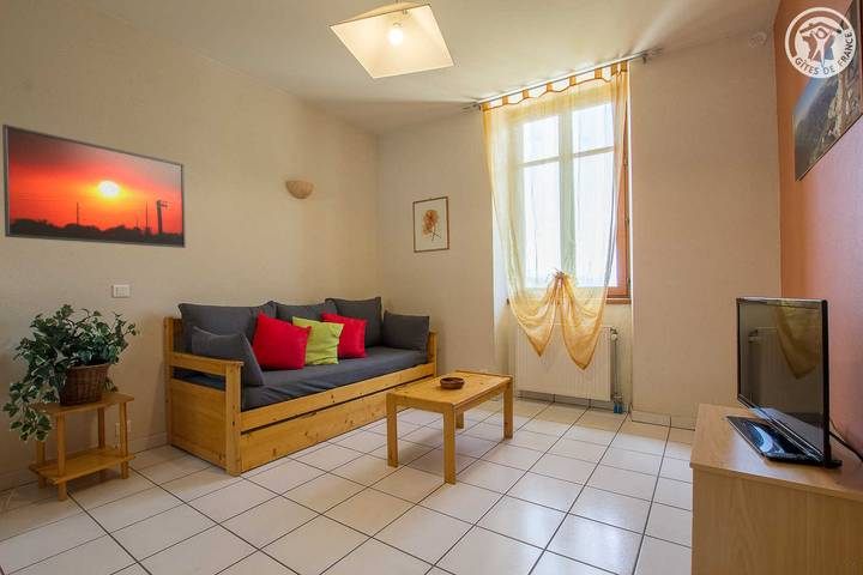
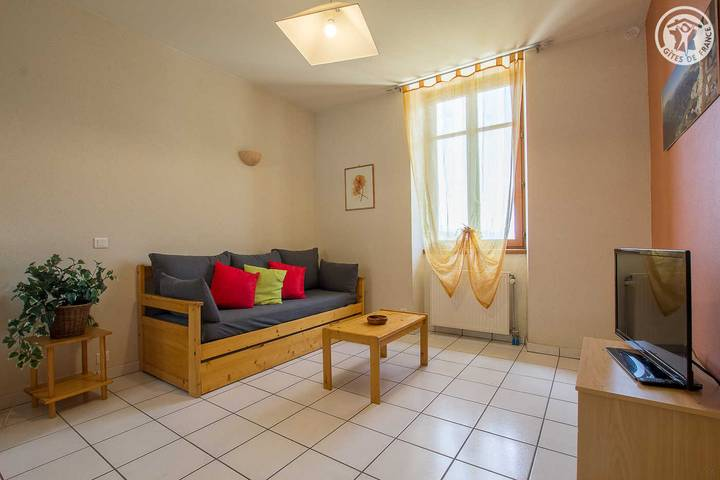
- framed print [1,123,187,249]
